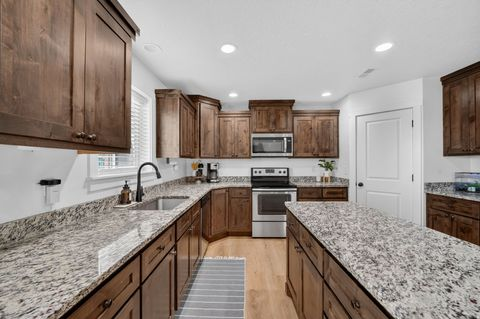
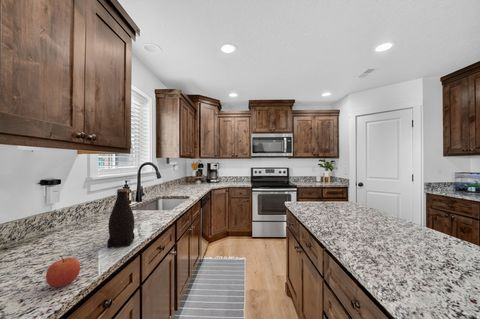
+ apple [45,255,81,288]
+ bottle [106,188,135,249]
